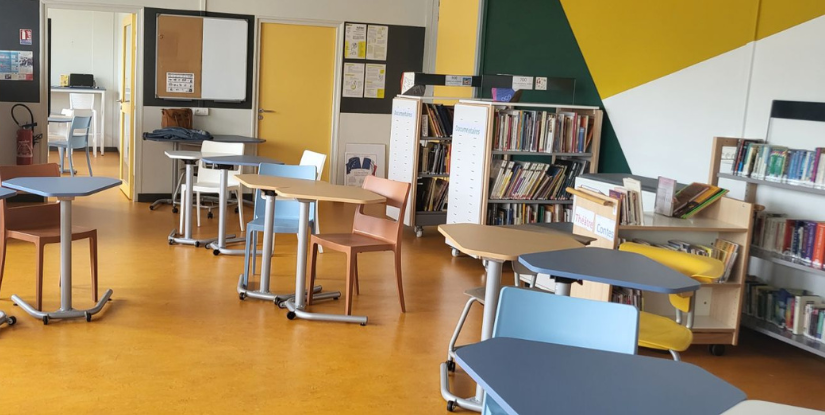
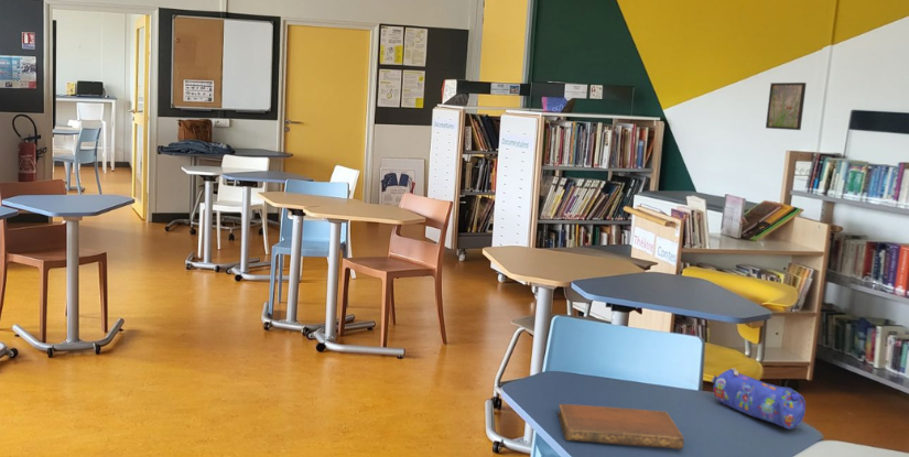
+ pencil case [710,367,807,429]
+ notebook [556,403,685,450]
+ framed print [765,81,808,131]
